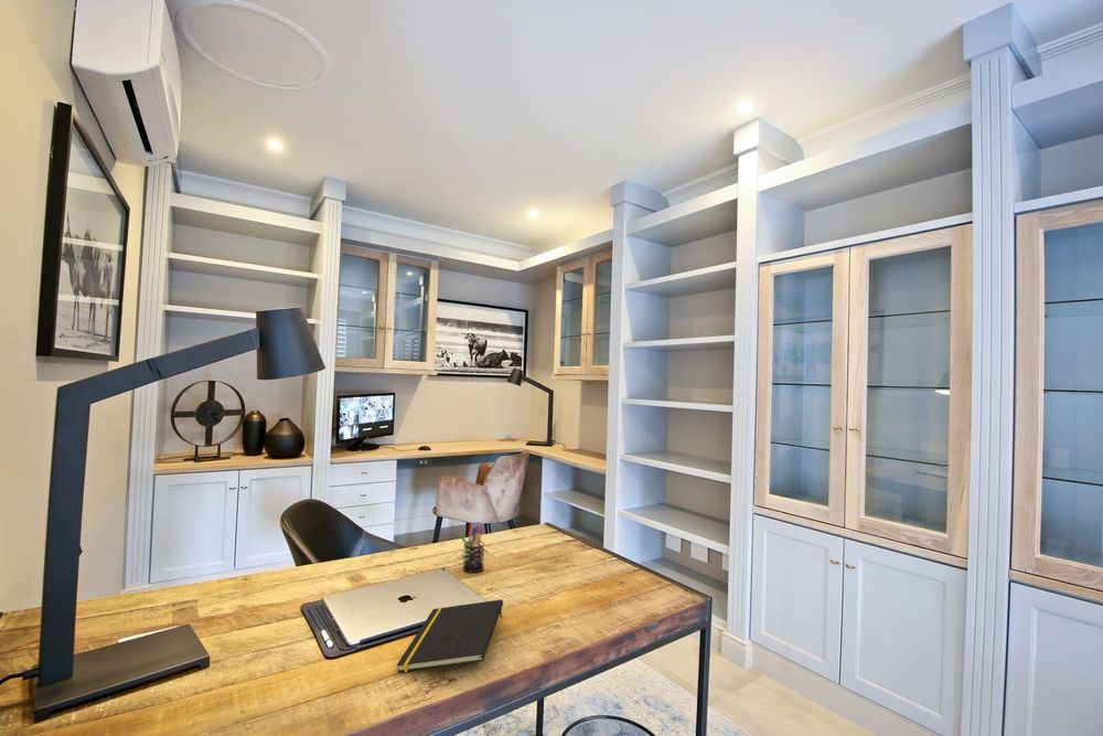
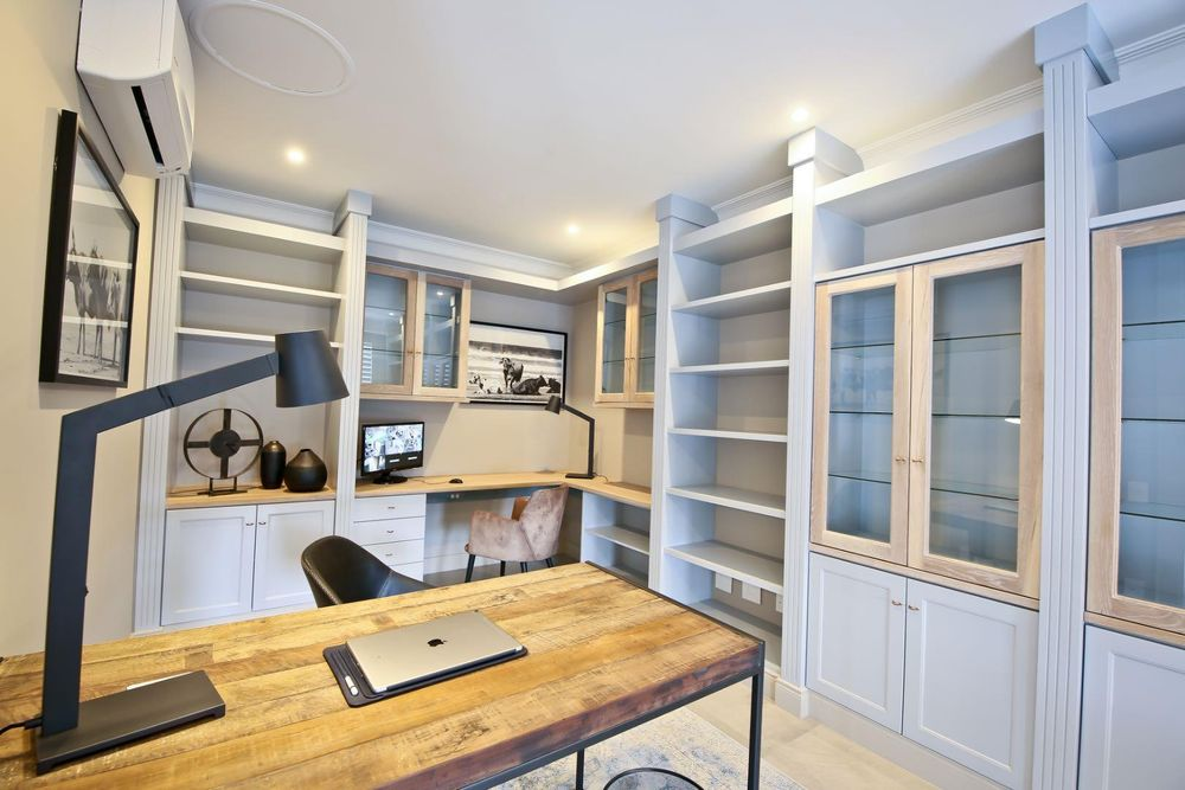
- pen holder [459,522,485,574]
- notepad [396,598,504,673]
